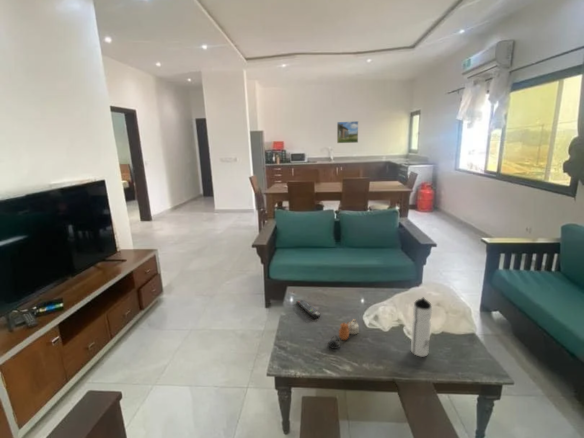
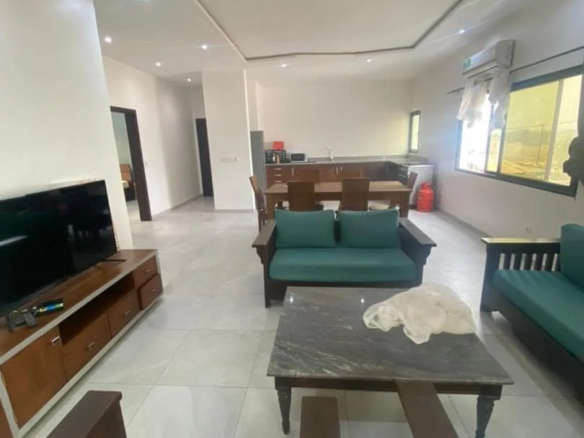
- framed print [336,120,359,144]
- teapot [327,318,360,350]
- remote control [295,299,321,320]
- water bottle [410,296,433,357]
